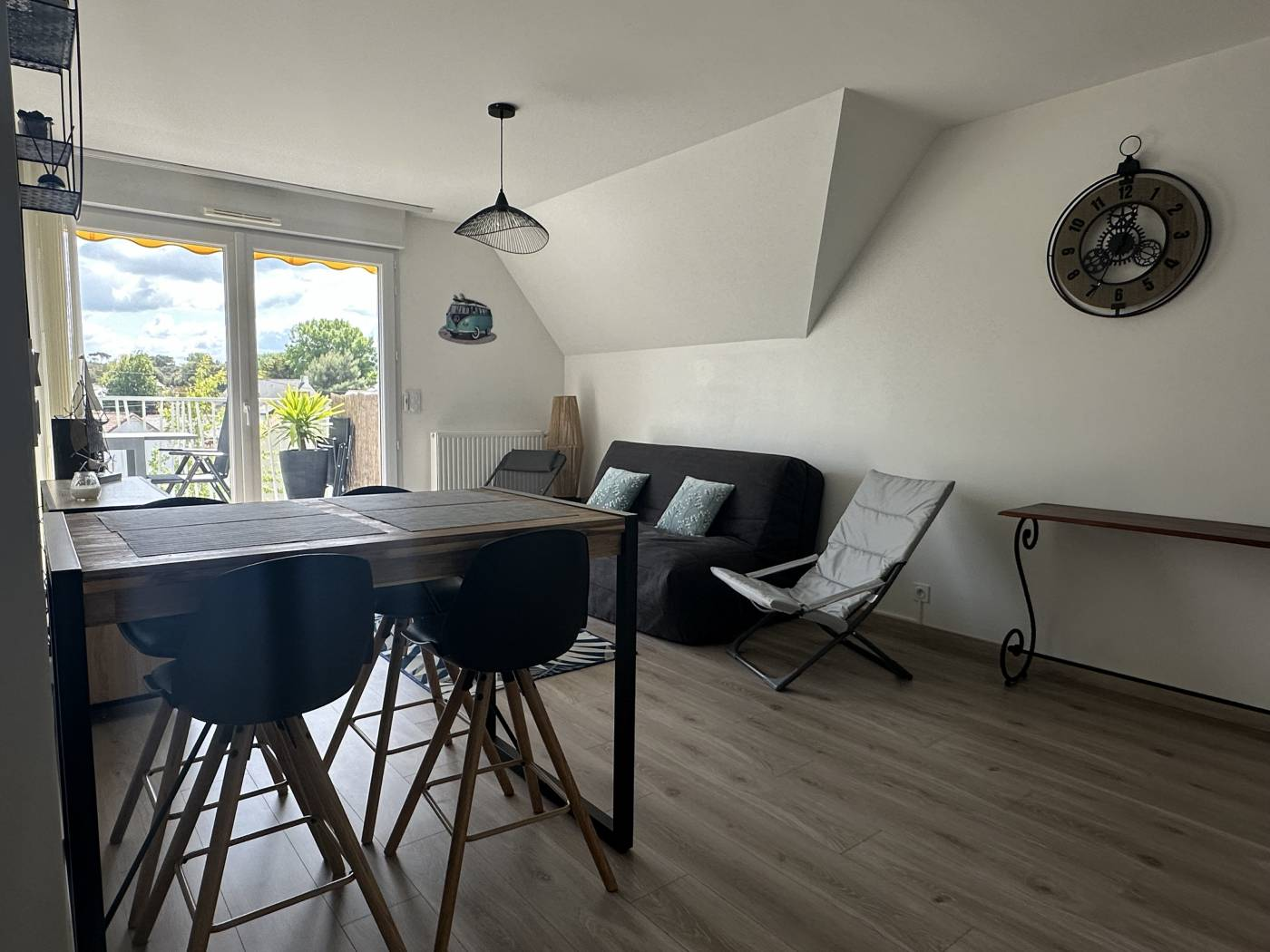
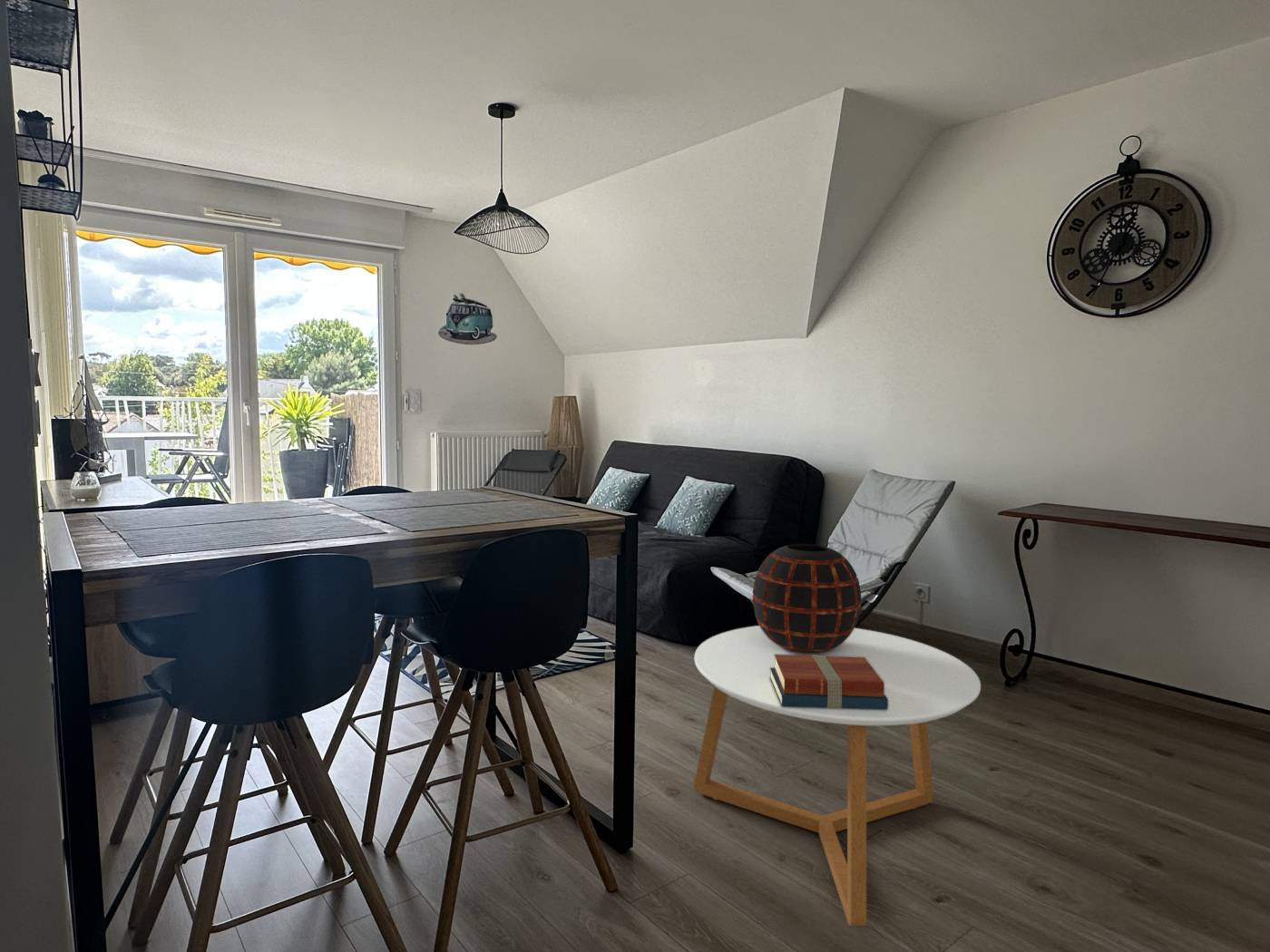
+ coffee table [693,625,982,928]
+ books [769,654,888,710]
+ decorative vase [752,543,863,654]
